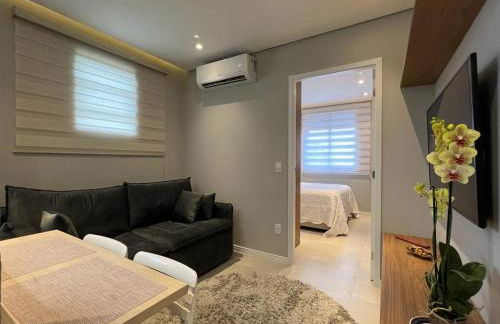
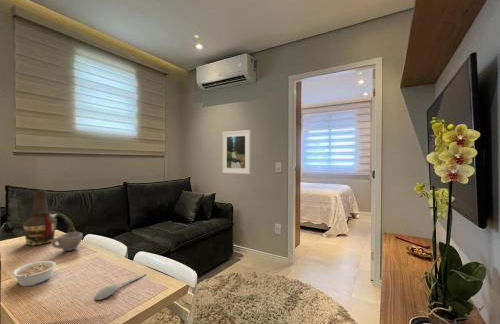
+ cup [50,231,84,252]
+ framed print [221,129,251,175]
+ legume [11,260,57,287]
+ bottle [22,189,58,247]
+ spoon [94,273,148,301]
